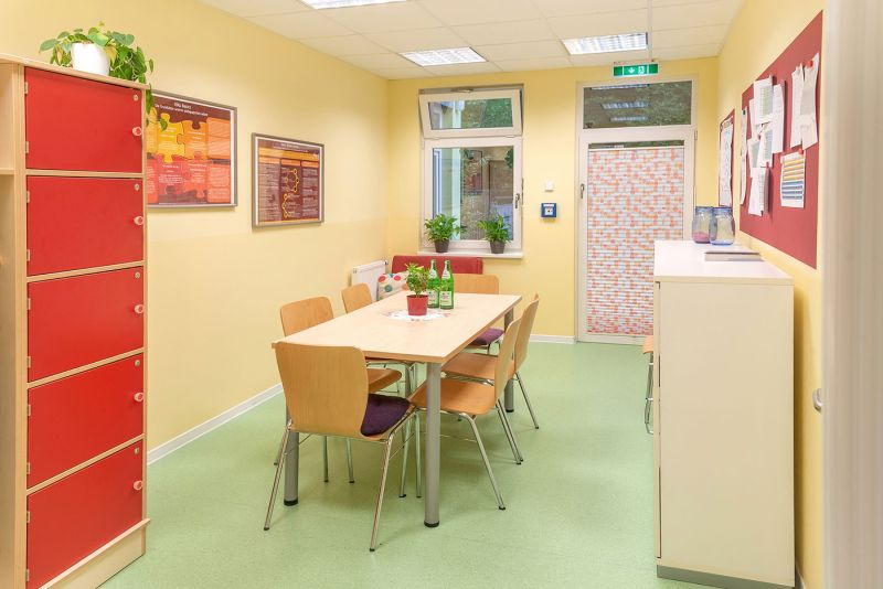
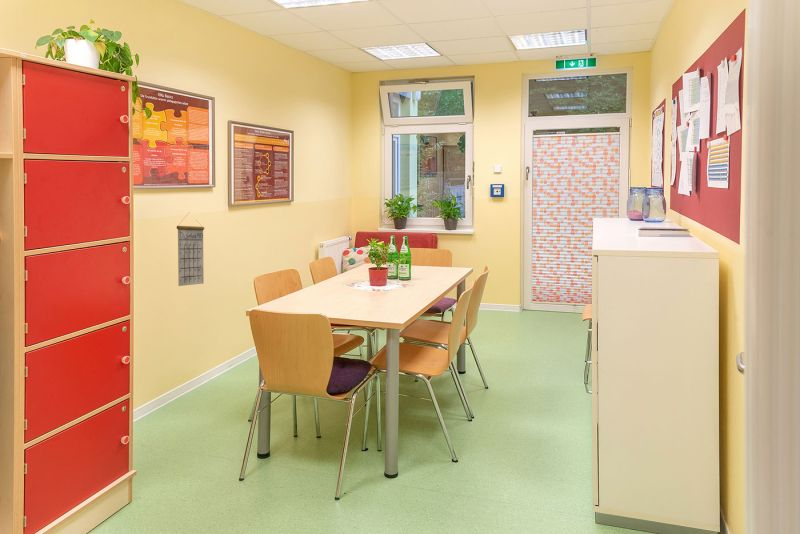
+ calendar [176,213,205,287]
